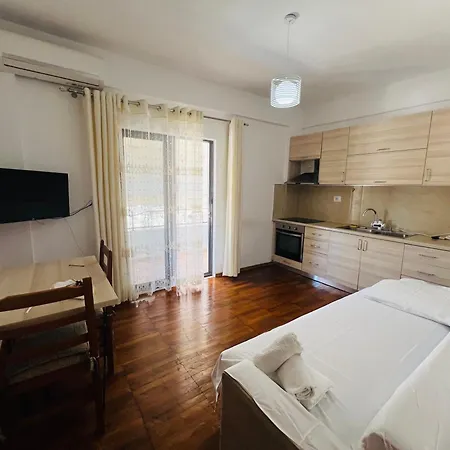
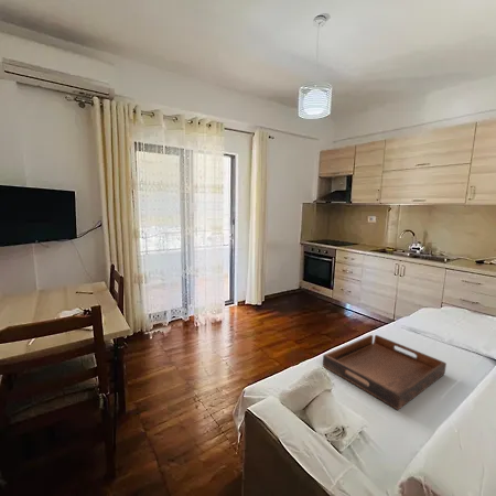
+ serving tray [322,334,448,411]
